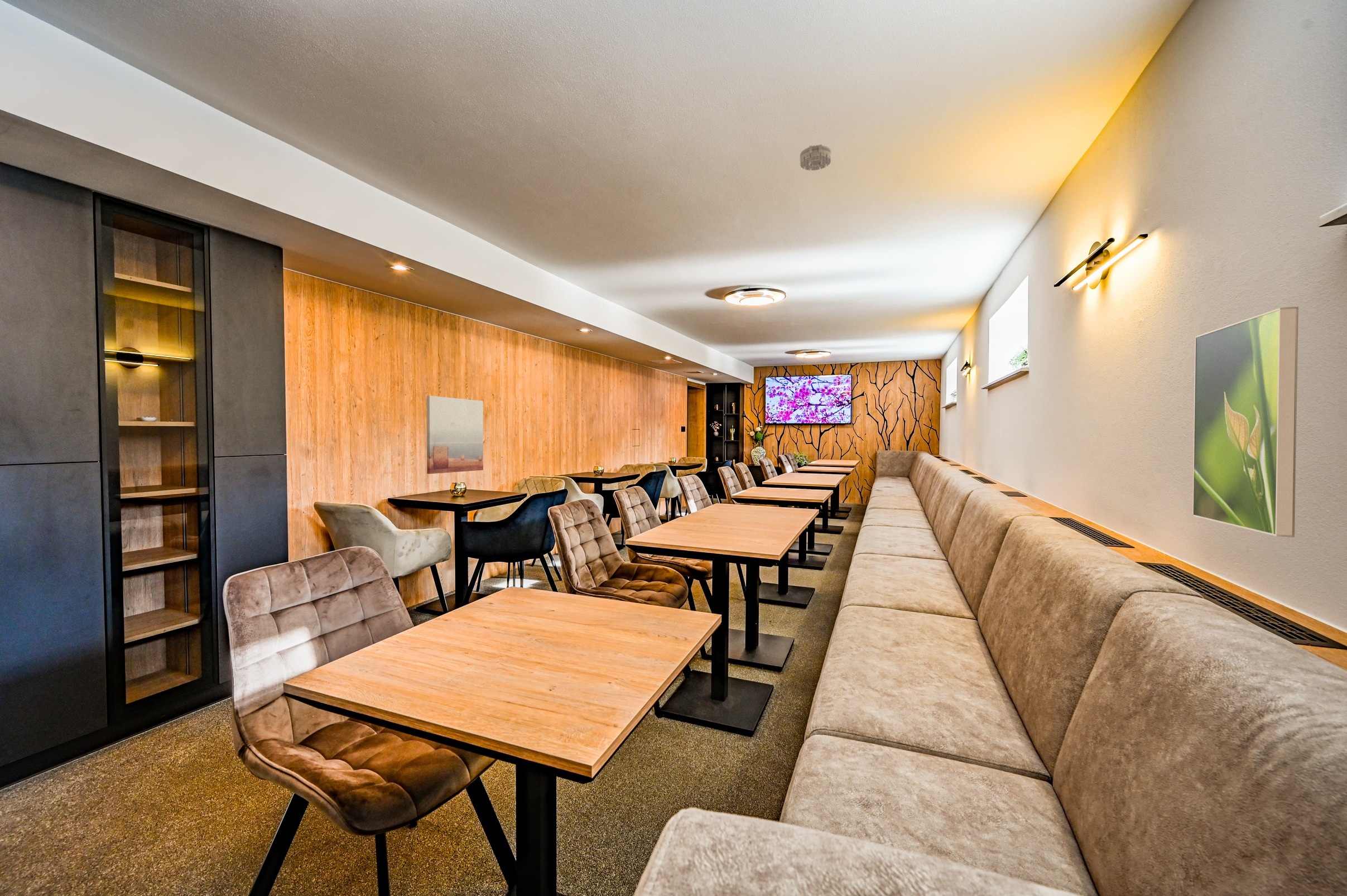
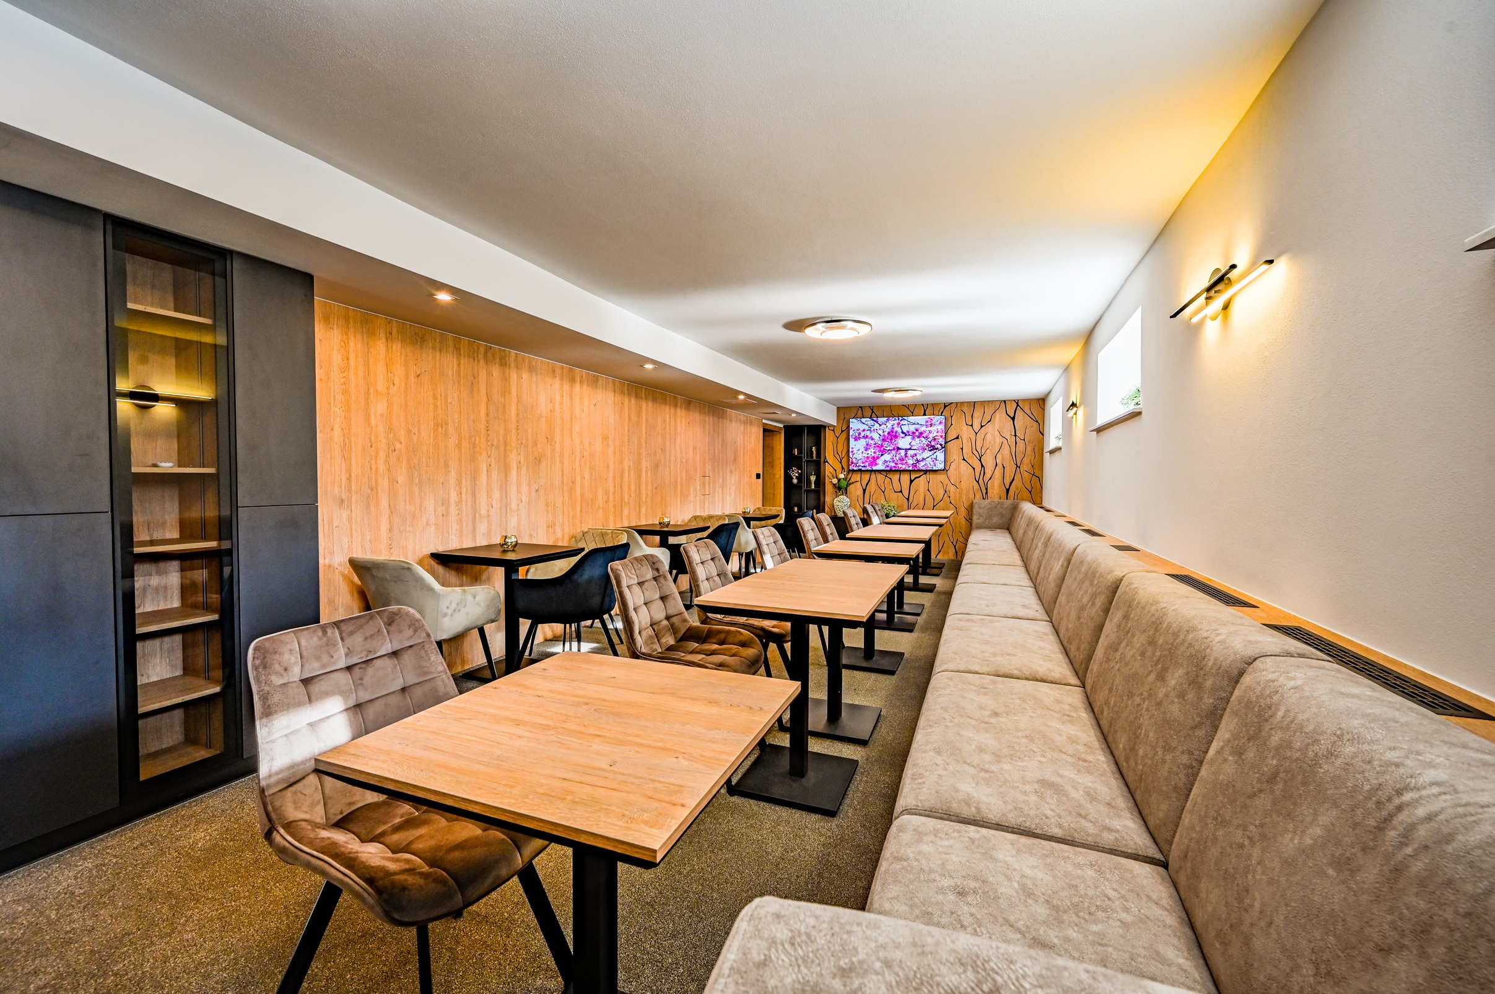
- smoke detector [800,144,831,171]
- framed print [1192,306,1299,538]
- wall art [426,395,484,474]
